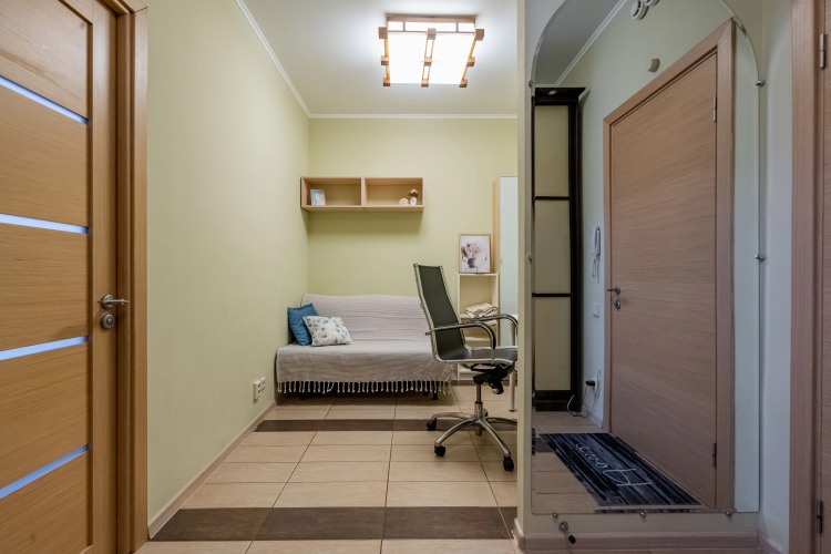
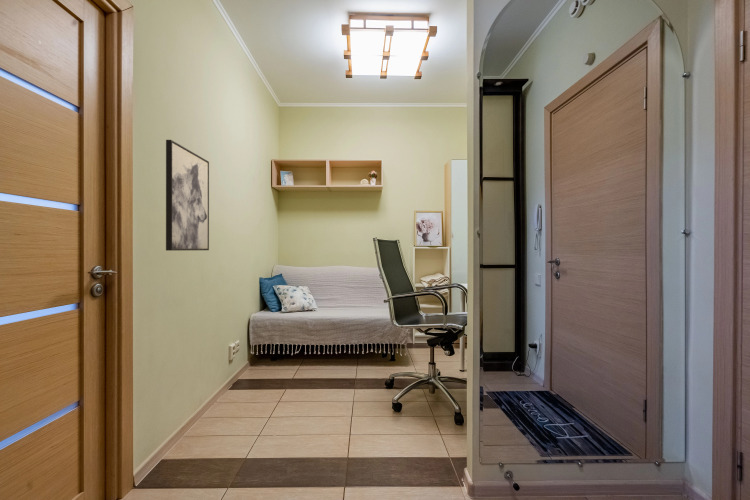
+ wall art [165,139,210,252]
